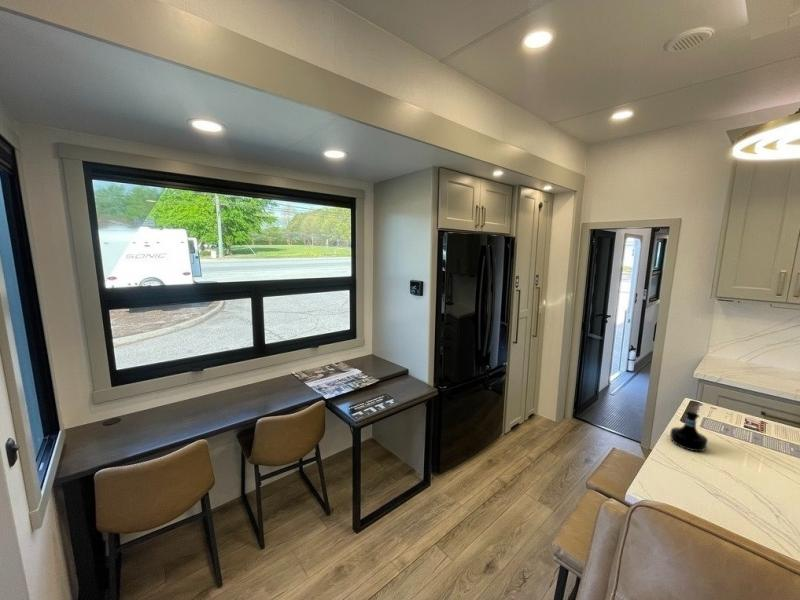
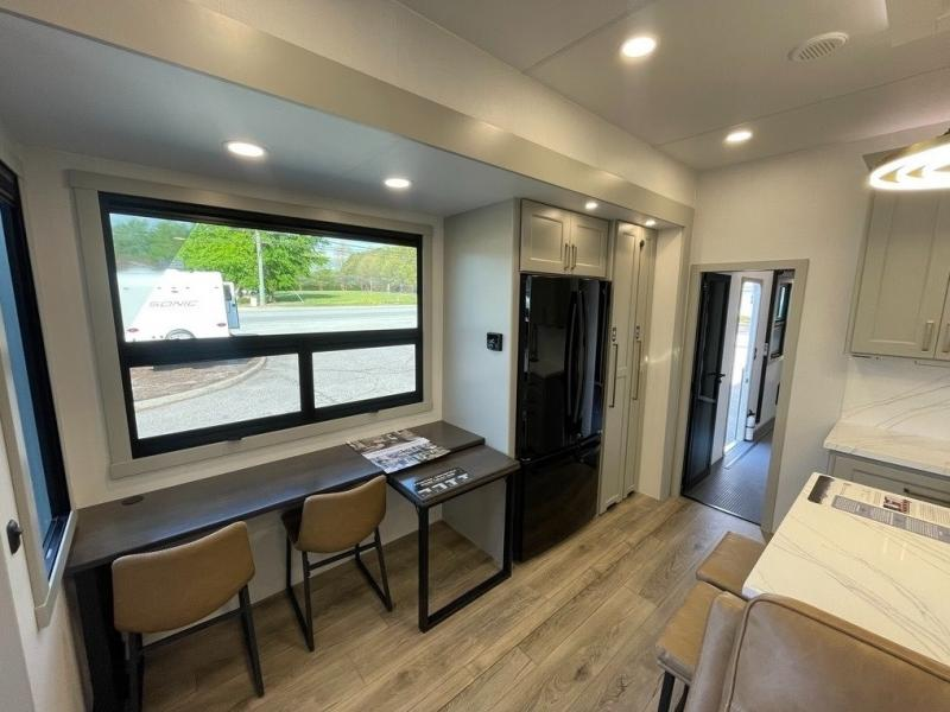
- tequila bottle [669,410,709,453]
